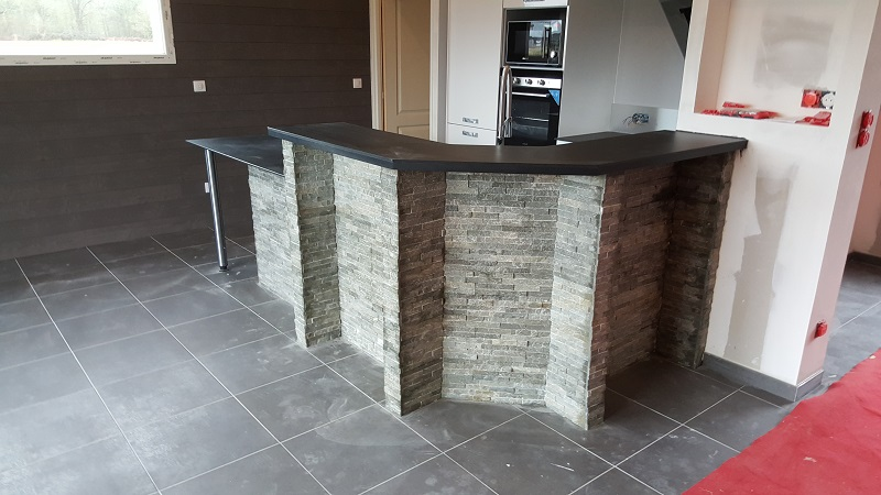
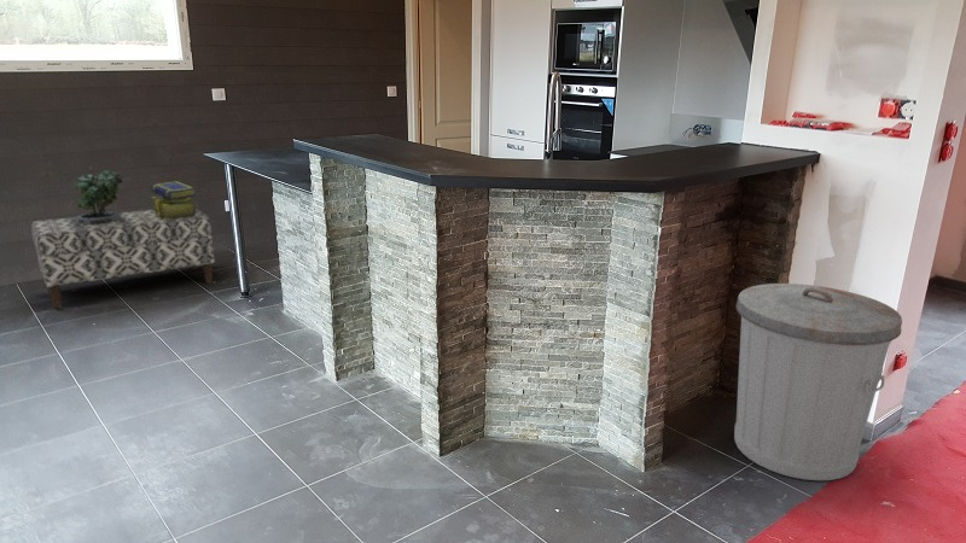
+ potted plant [72,167,123,224]
+ trash can [733,282,903,481]
+ stack of books [150,180,198,220]
+ bench [30,208,216,309]
